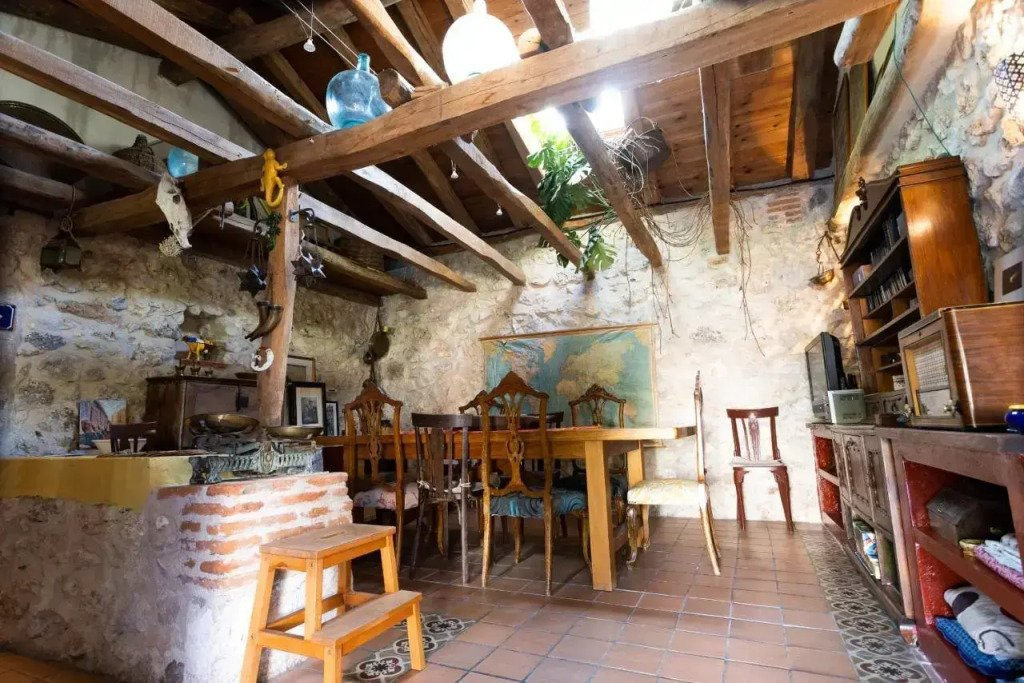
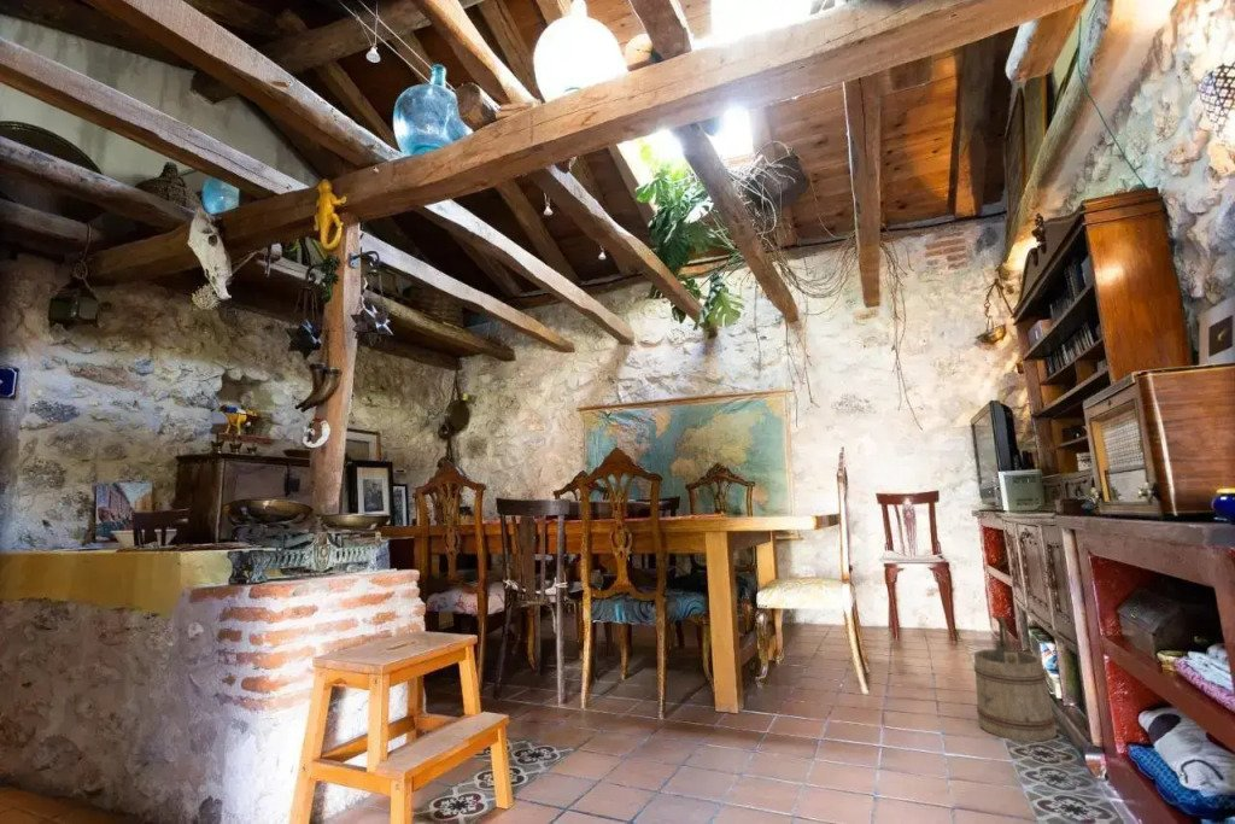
+ bucket [973,616,1058,742]
